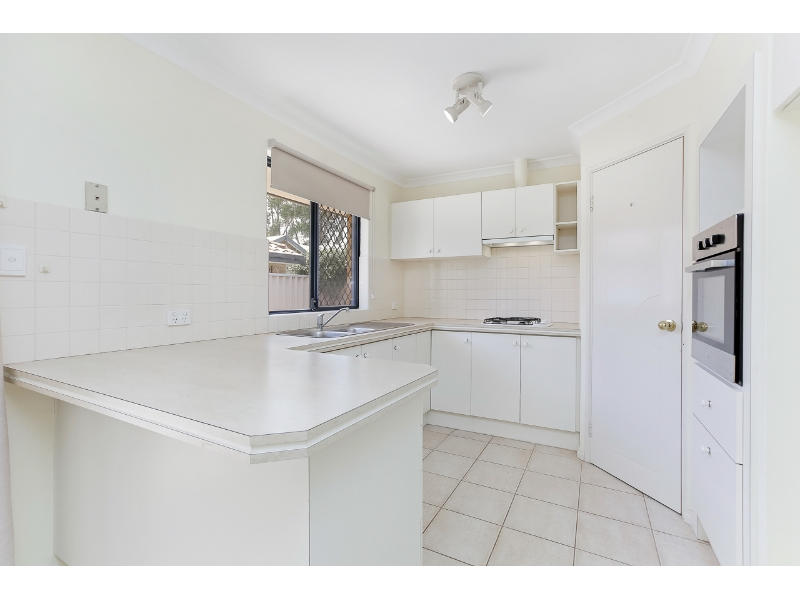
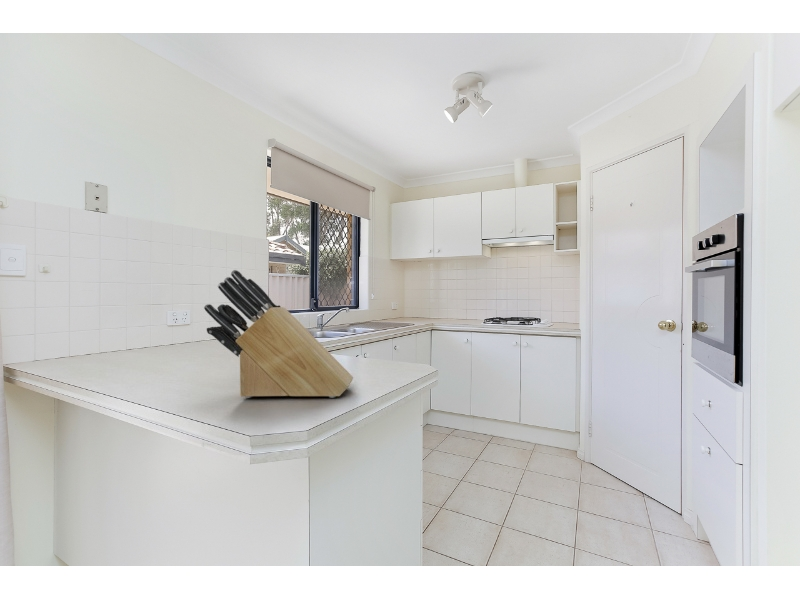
+ knife block [203,269,354,399]
